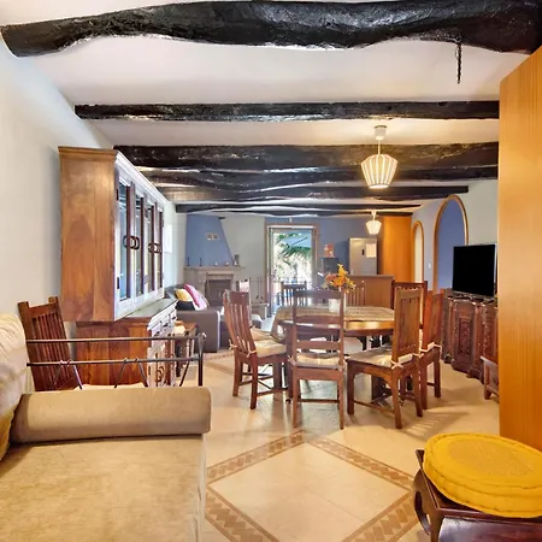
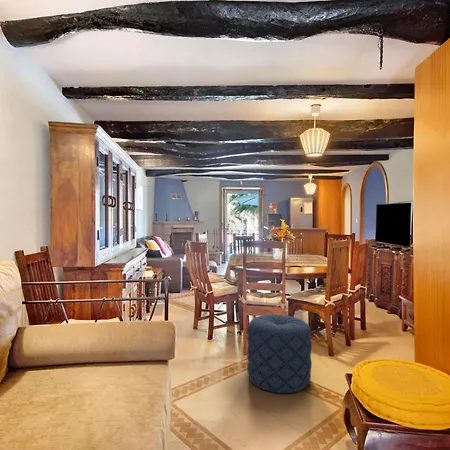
+ pouf [246,313,313,394]
